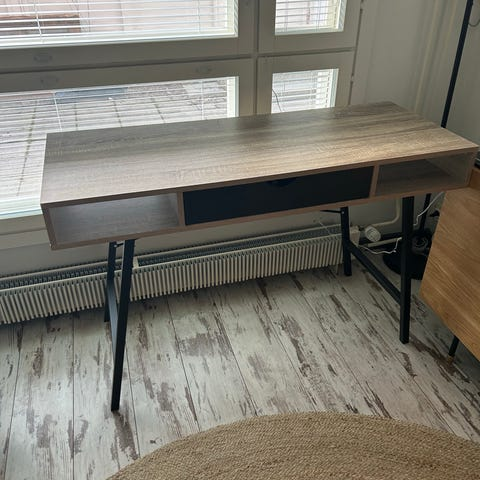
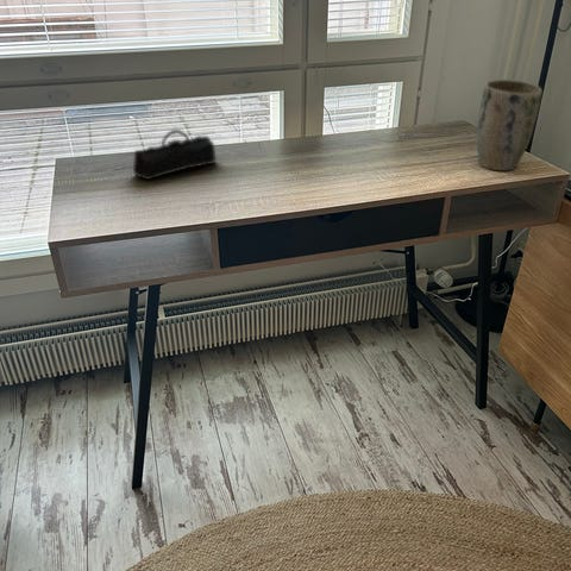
+ plant pot [476,79,542,171]
+ pencil case [132,128,218,181]
